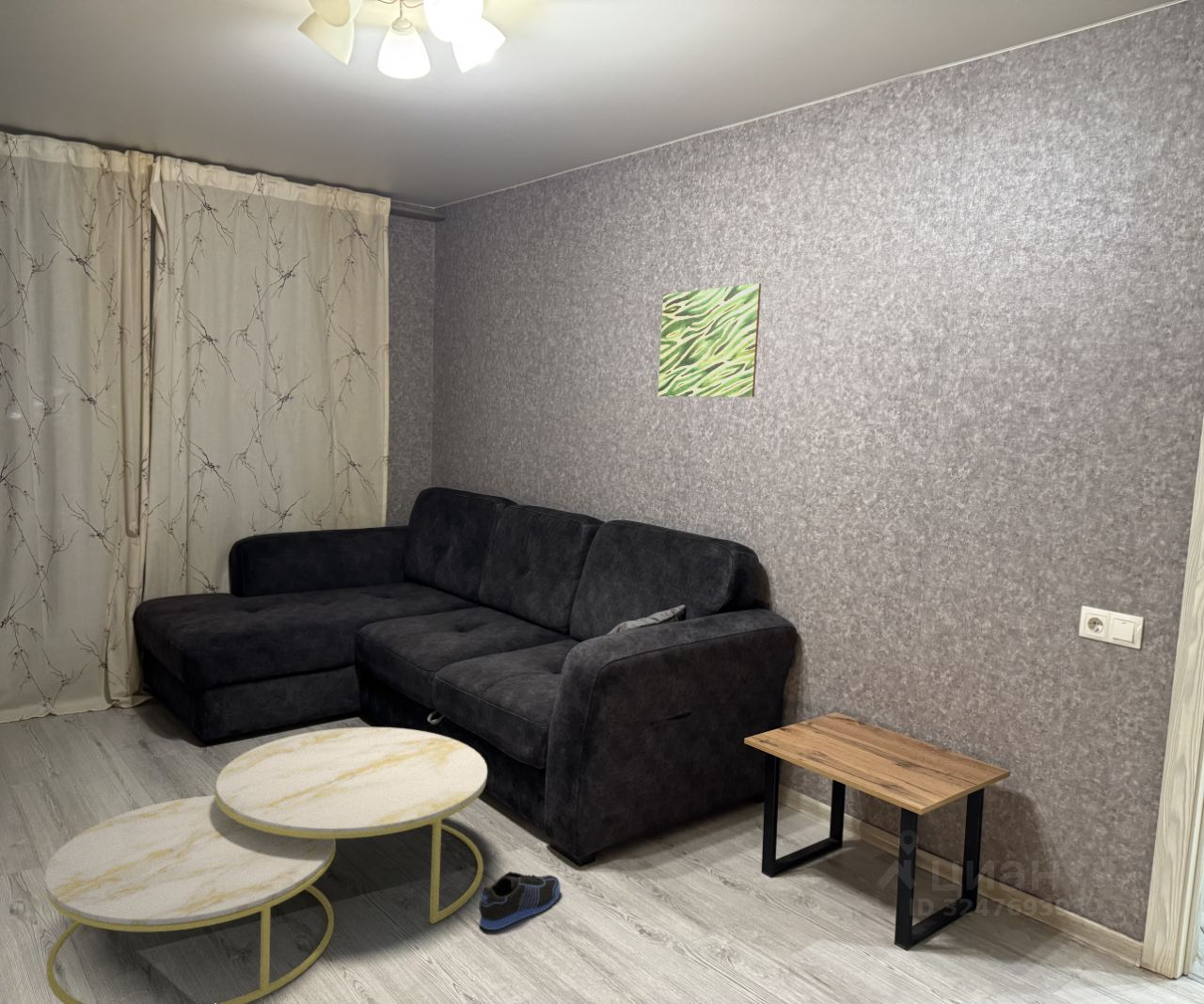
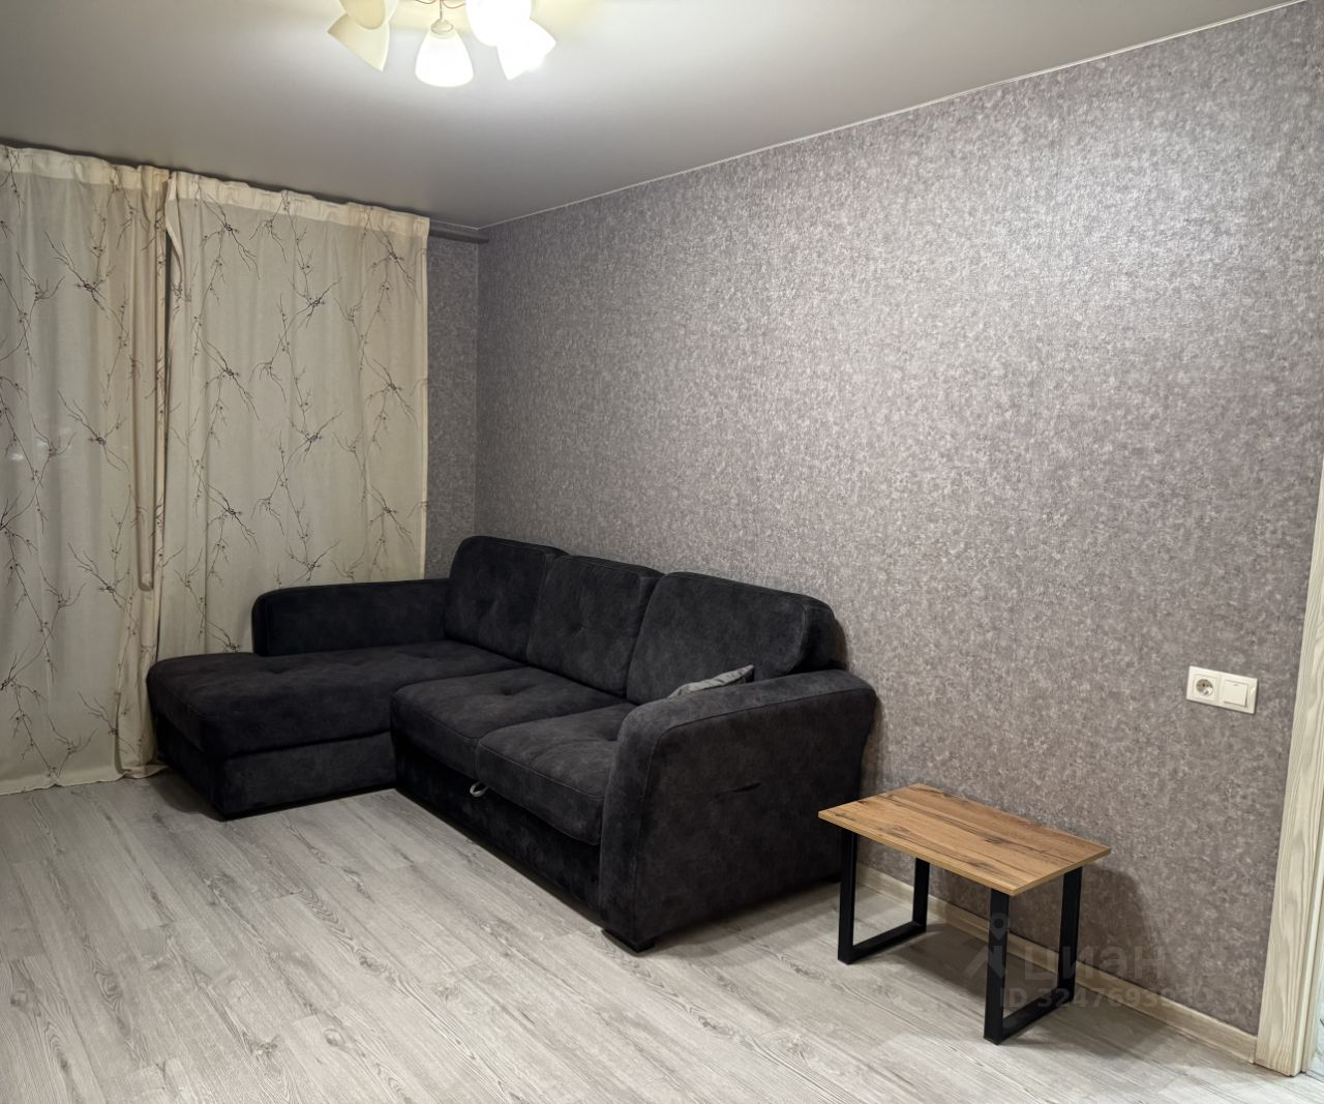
- wall art [657,282,762,398]
- sneaker [478,870,562,931]
- coffee table [44,726,488,1004]
